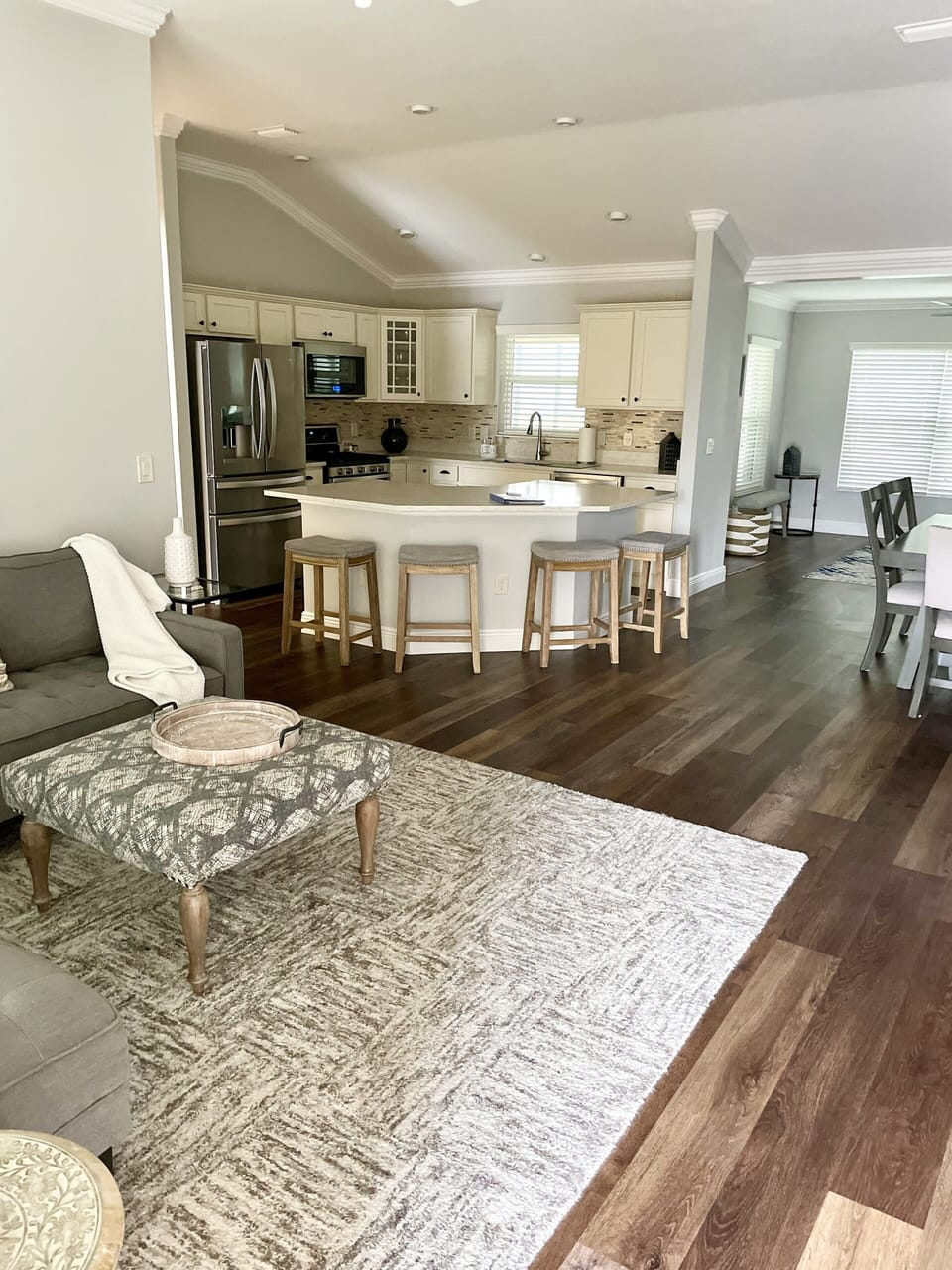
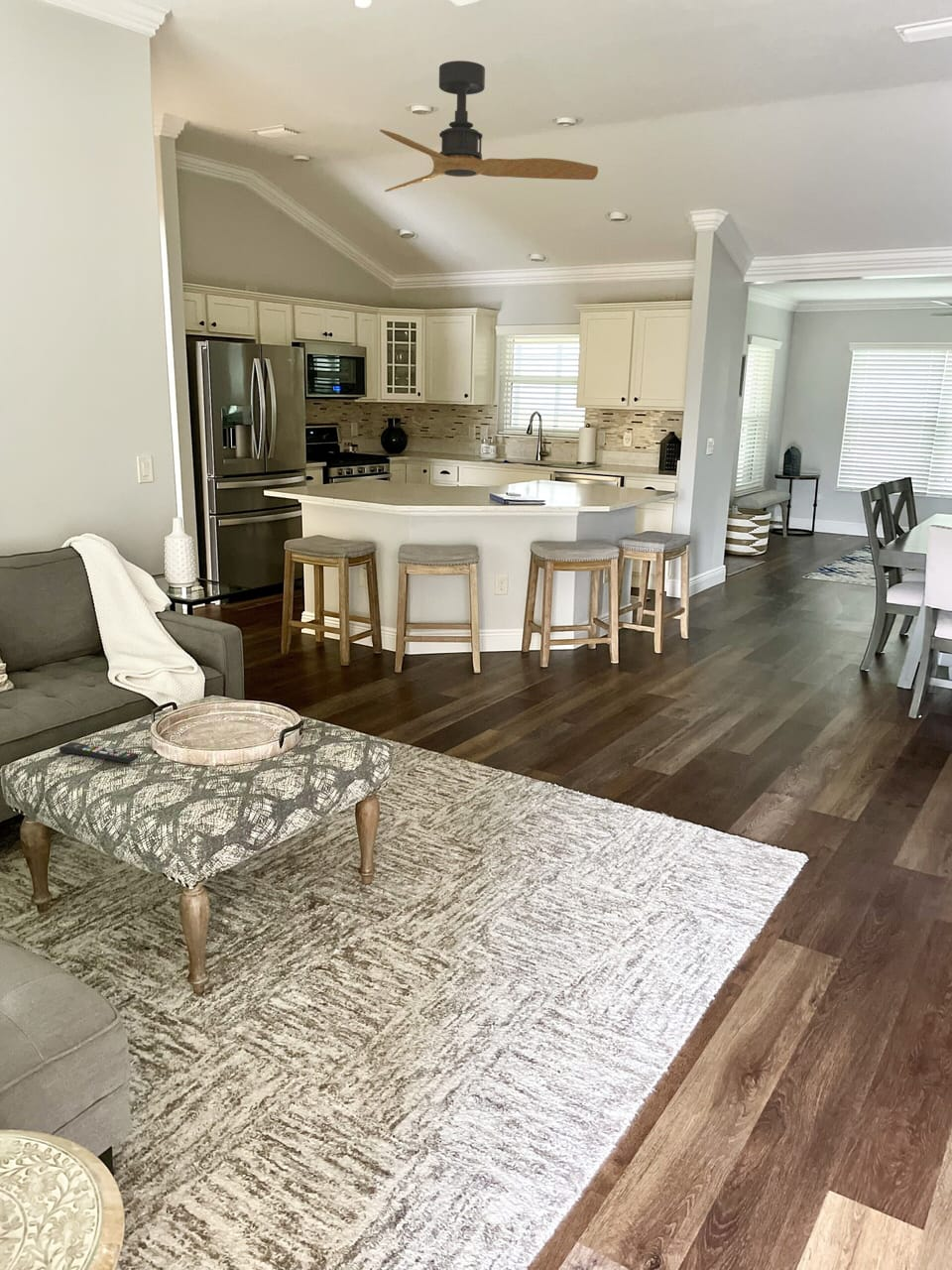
+ ceiling fan [379,60,599,192]
+ remote control [59,741,139,764]
